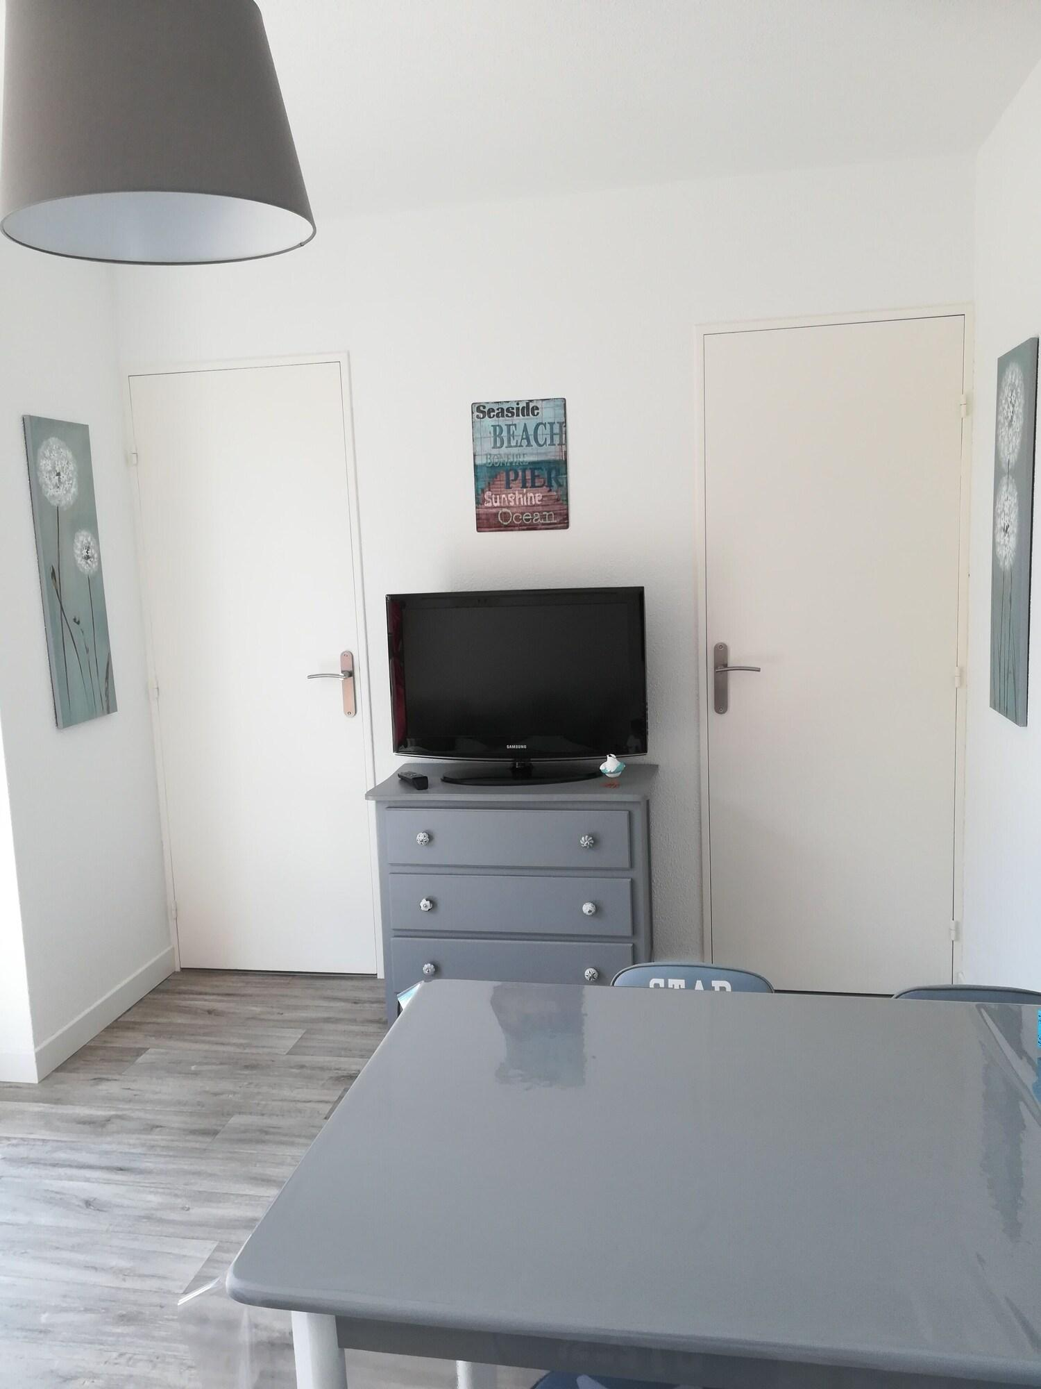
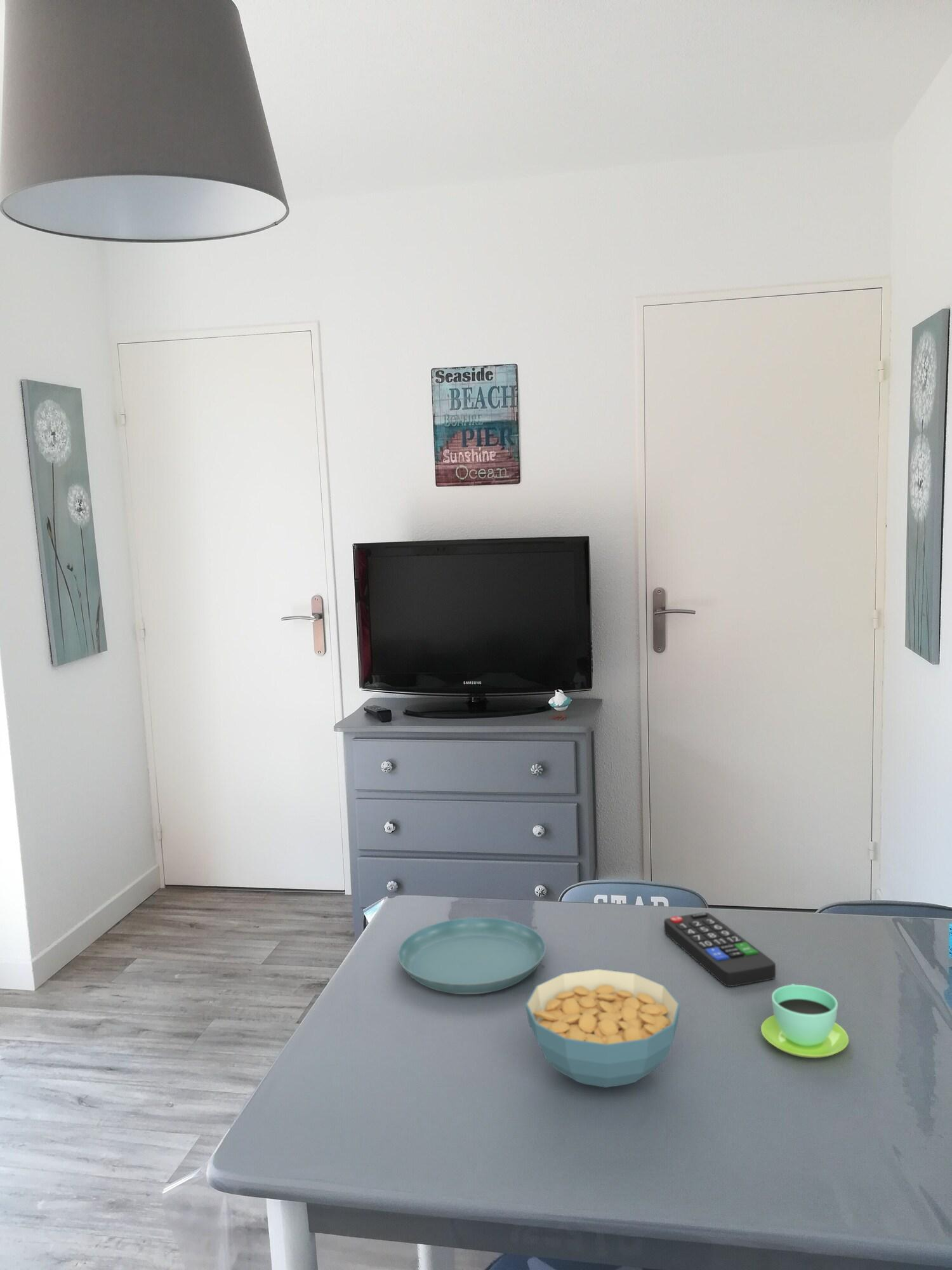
+ cup [760,983,849,1059]
+ remote control [663,912,776,987]
+ saucer [397,917,546,995]
+ cereal bowl [525,968,681,1088]
